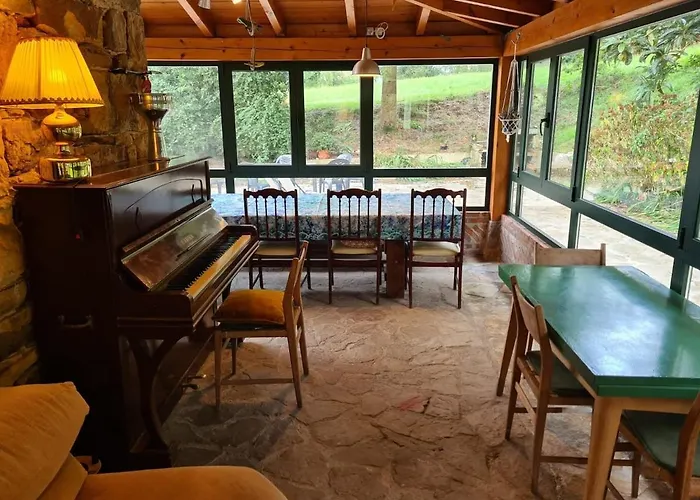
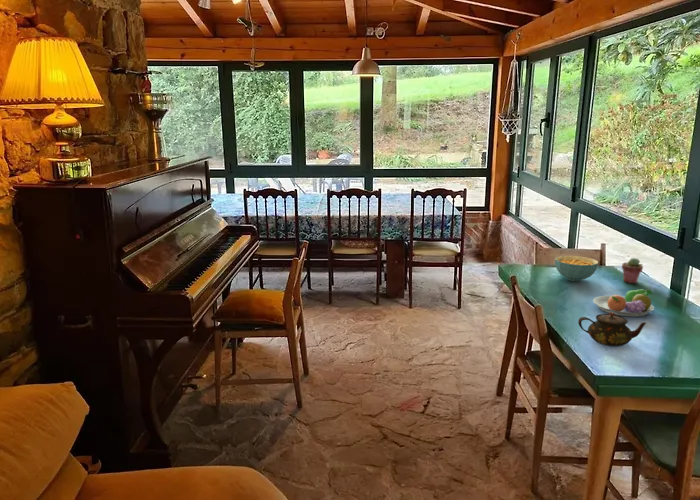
+ potted succulent [621,257,644,284]
+ cereal bowl [554,255,599,282]
+ fruit bowl [592,288,655,318]
+ teapot [577,312,647,348]
